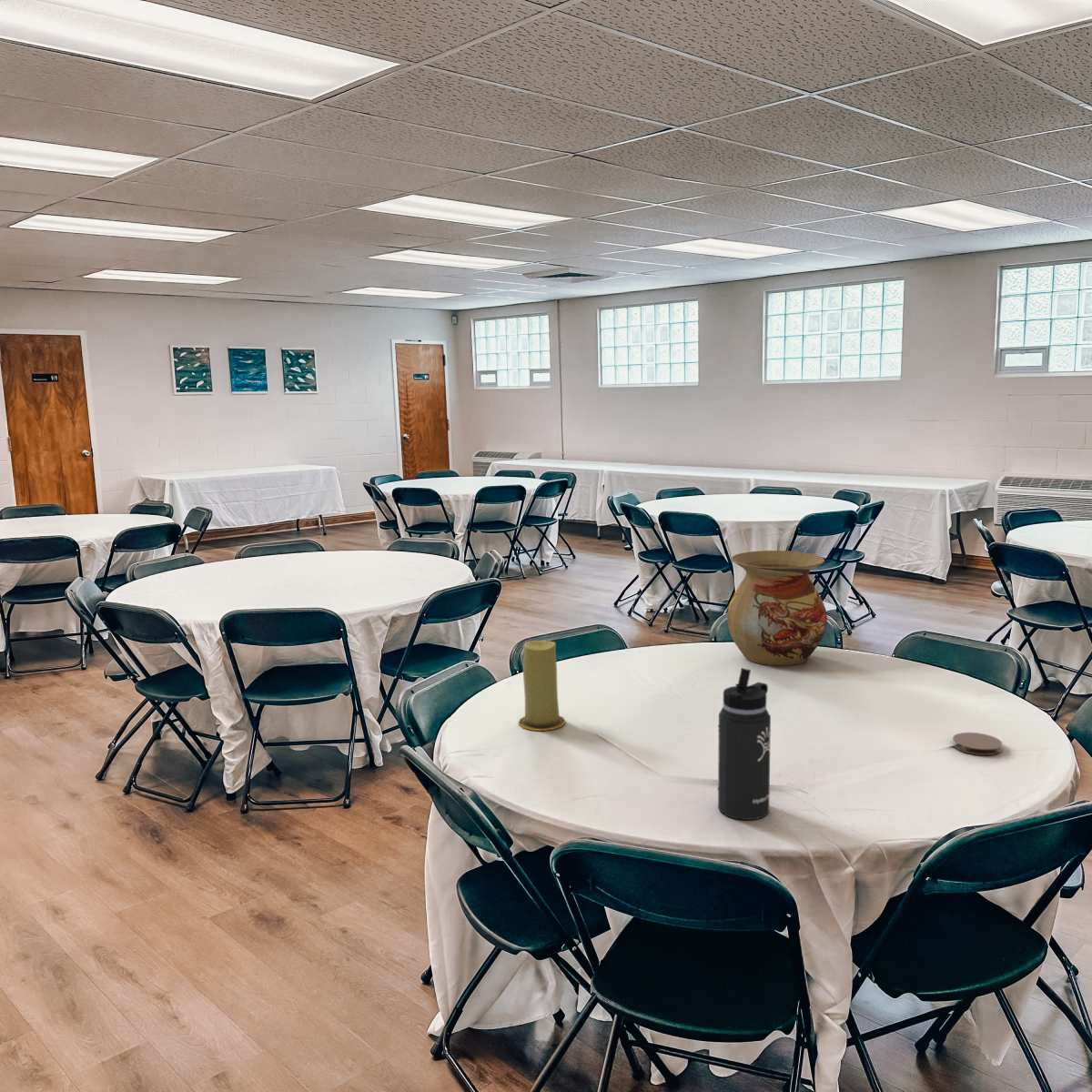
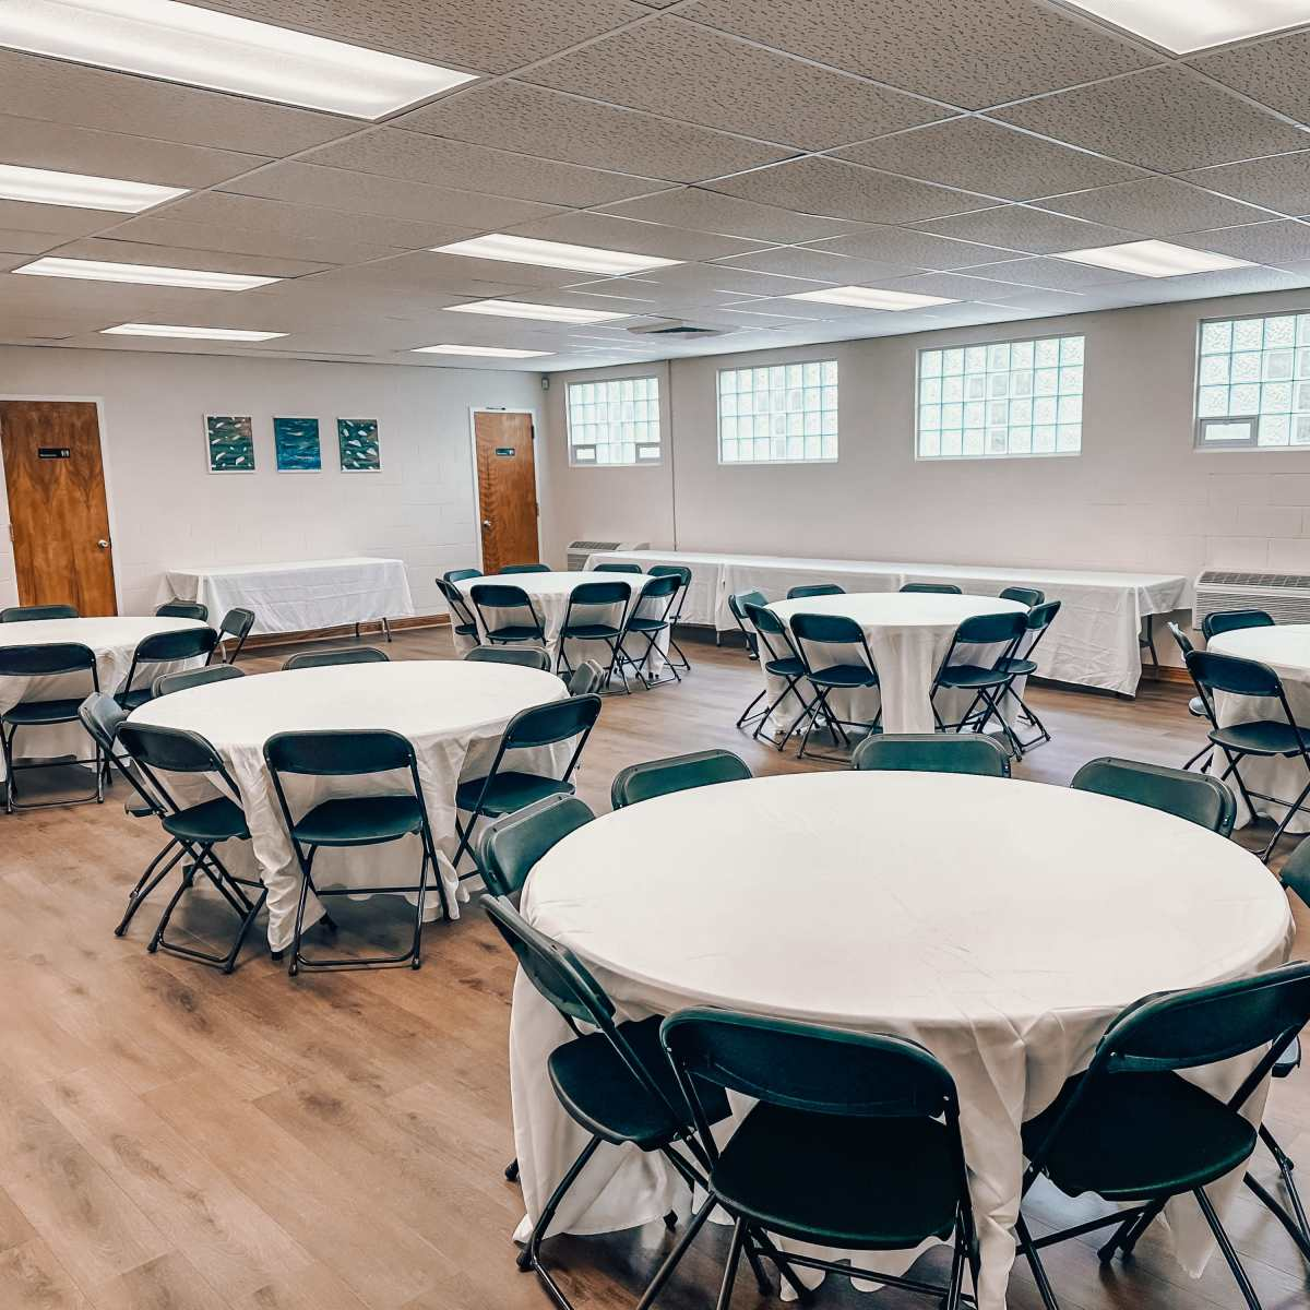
- vase [726,550,828,667]
- thermos bottle [717,667,772,821]
- coaster [952,732,1003,756]
- candle [518,640,567,732]
